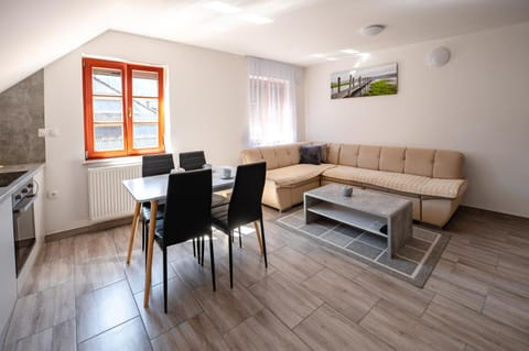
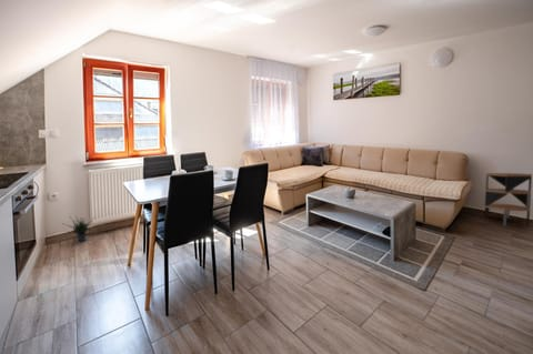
+ potted plant [60,212,100,242]
+ side table [484,172,533,229]
